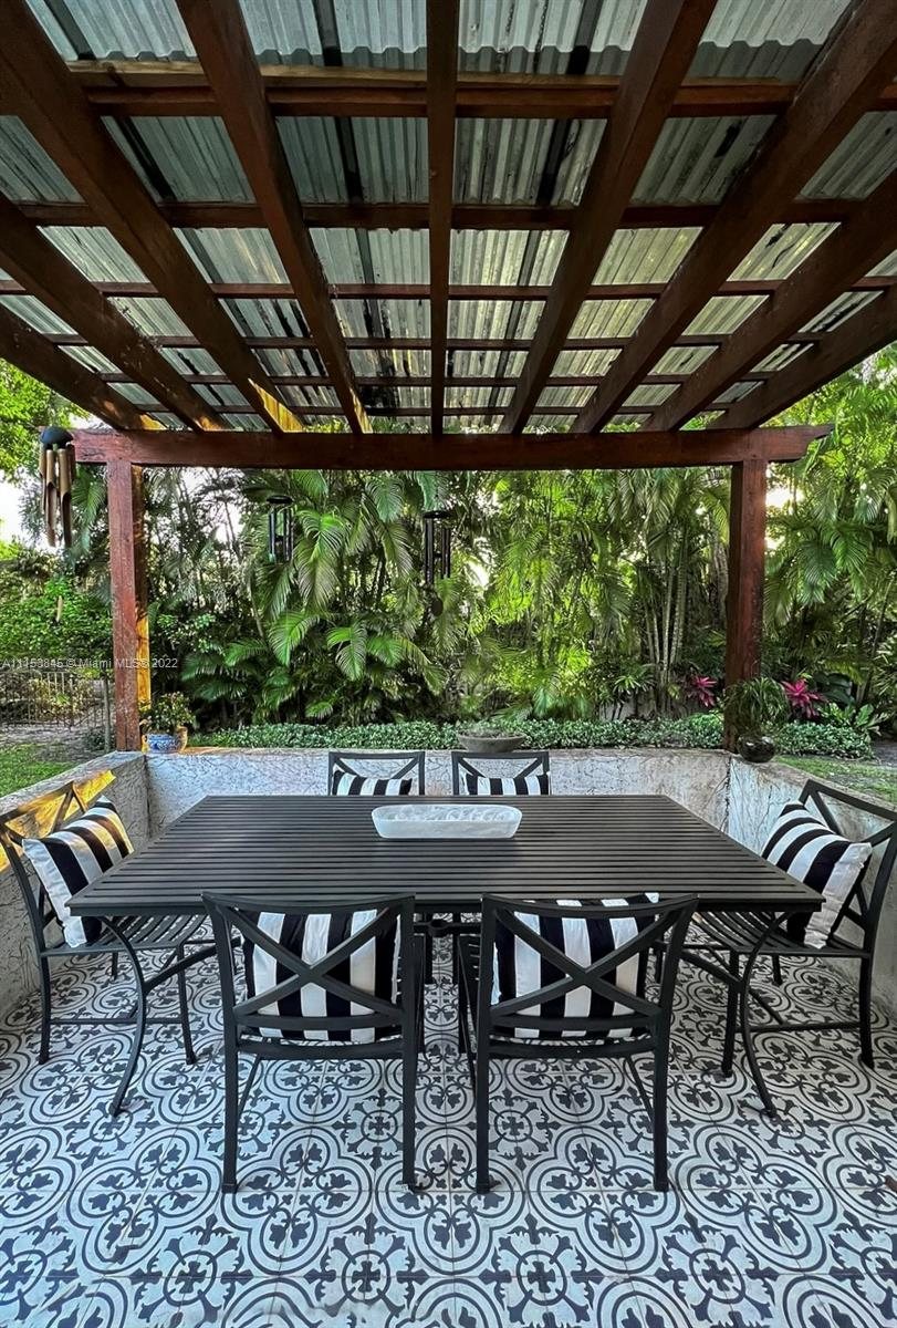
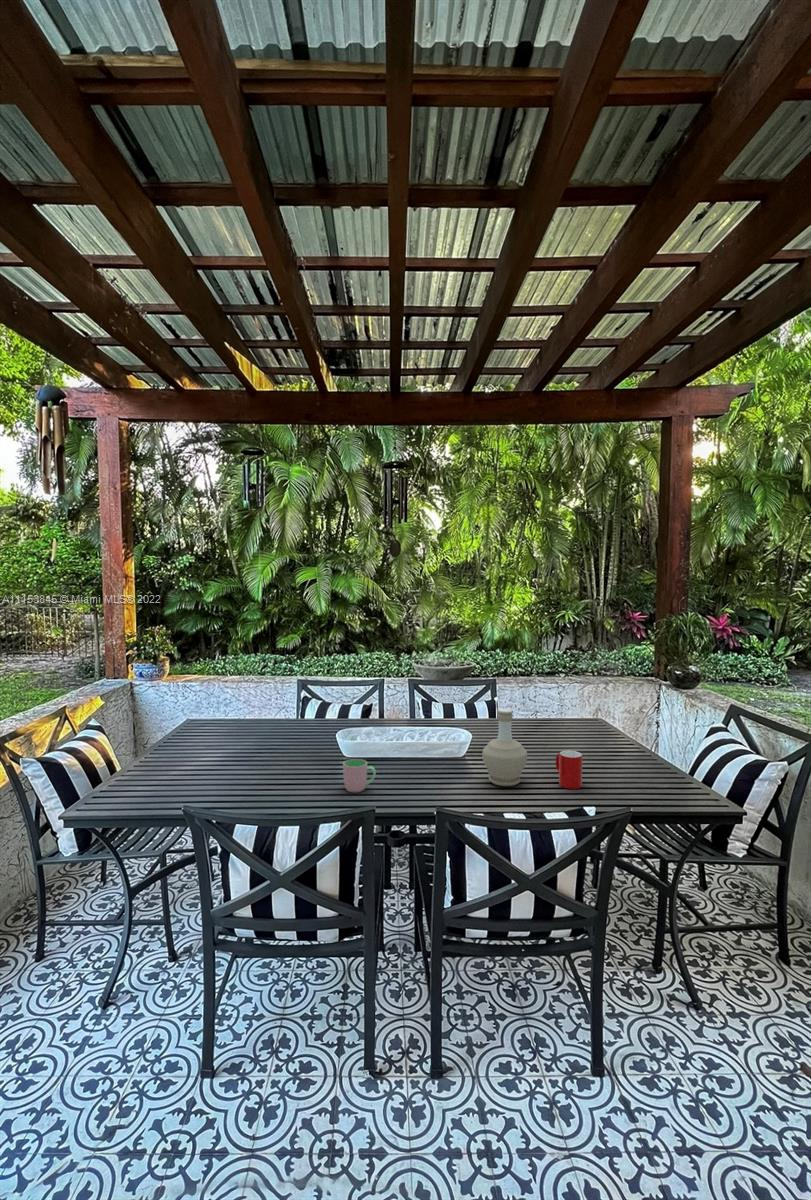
+ cup [555,750,583,790]
+ cup [342,758,377,793]
+ bottle [481,708,528,787]
